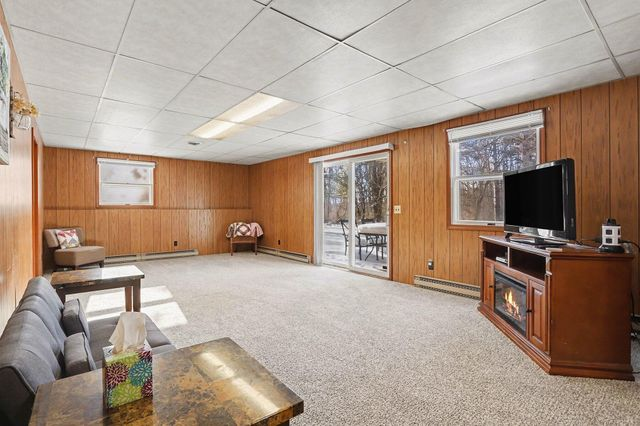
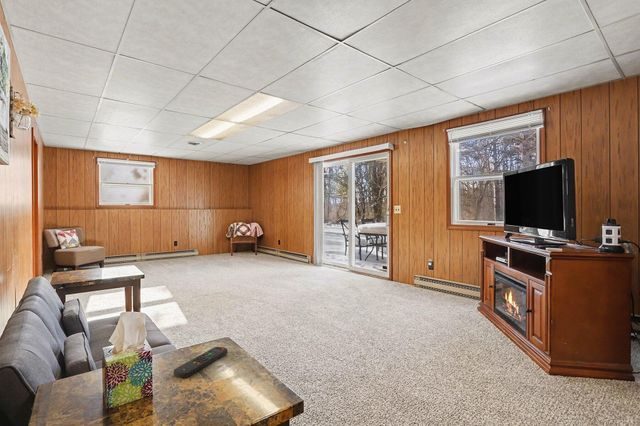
+ remote control [173,346,229,379]
